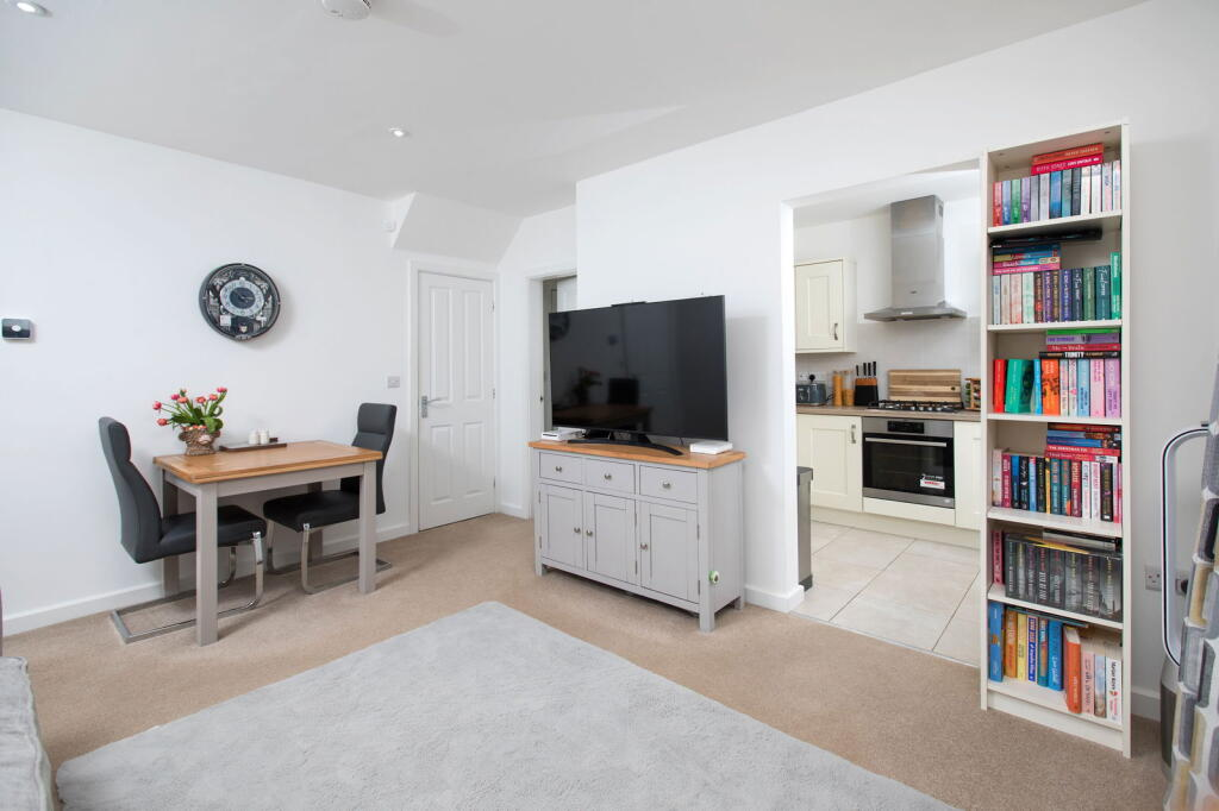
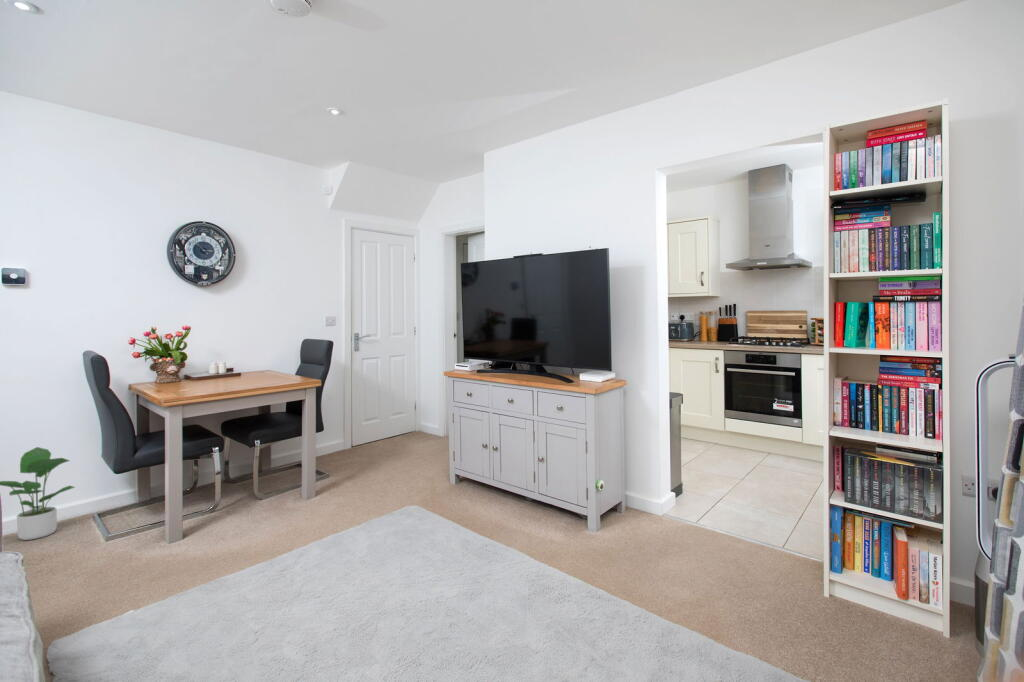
+ potted plant [0,446,76,541]
